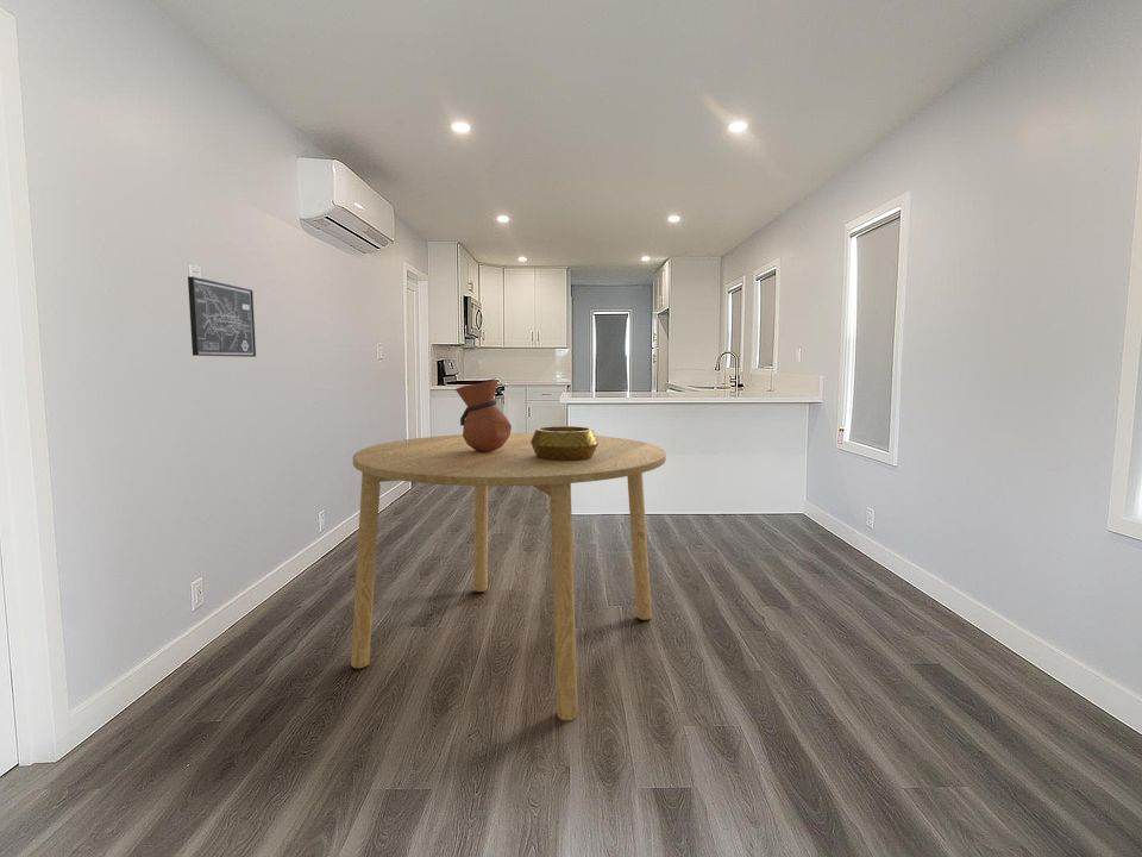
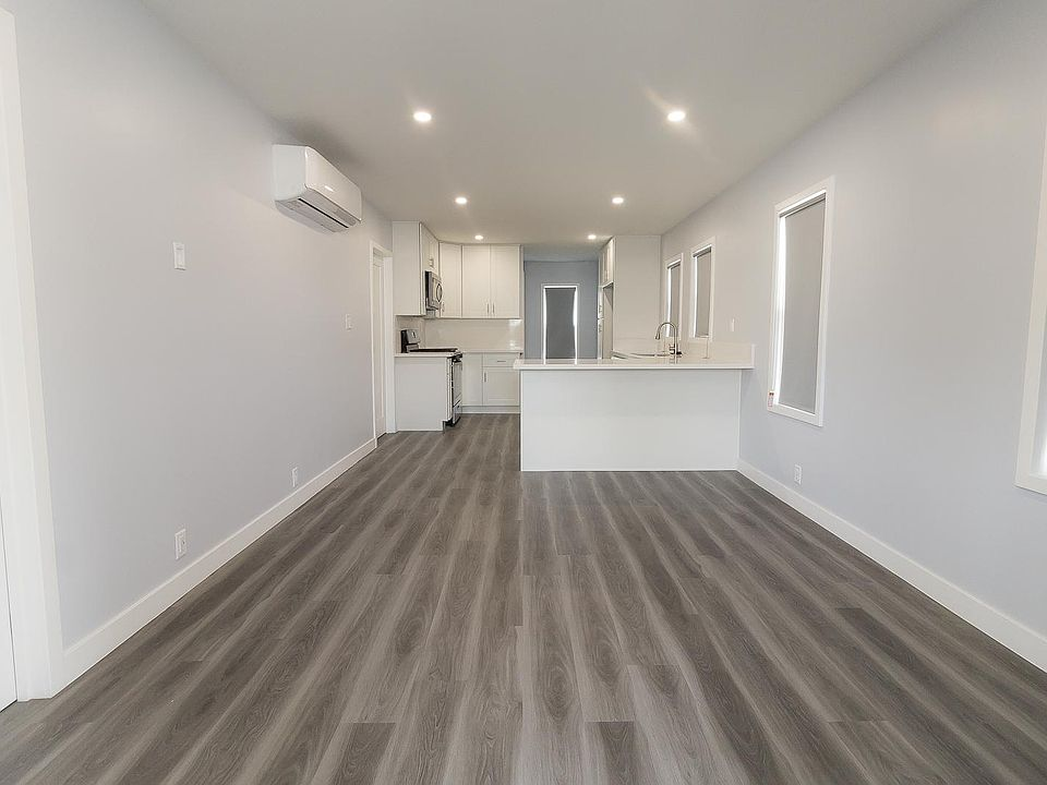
- vase [454,377,513,452]
- dining table [350,432,667,721]
- decorative bowl [531,425,598,461]
- wall art [187,275,257,358]
